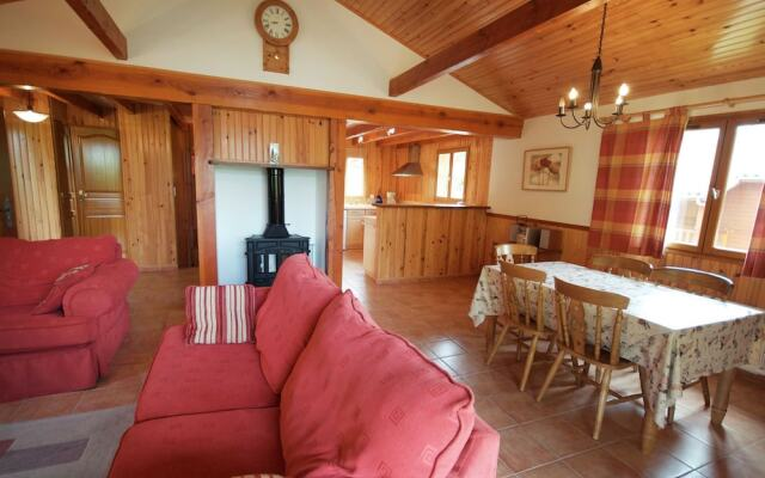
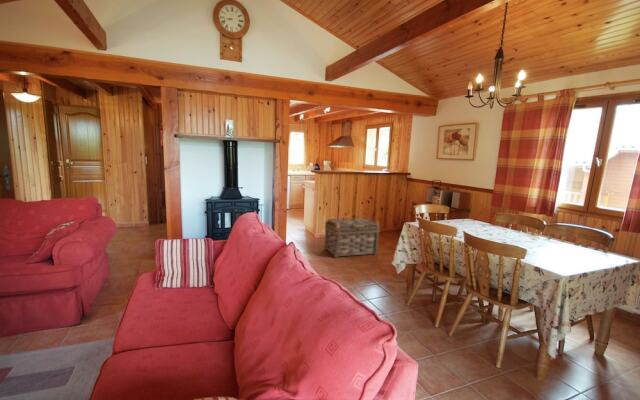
+ basket [323,217,381,259]
